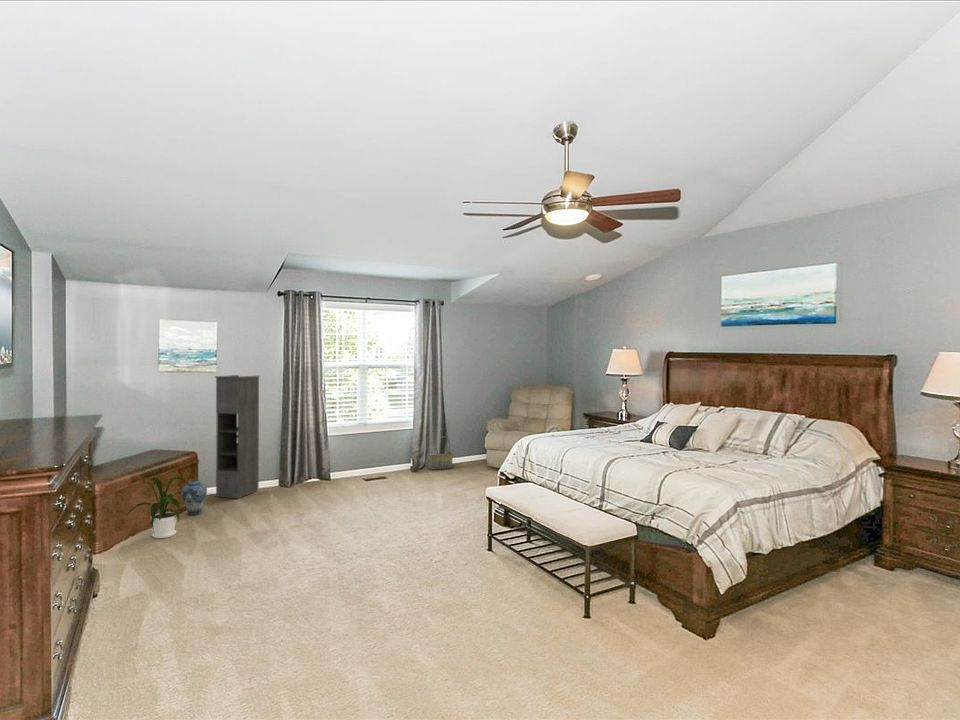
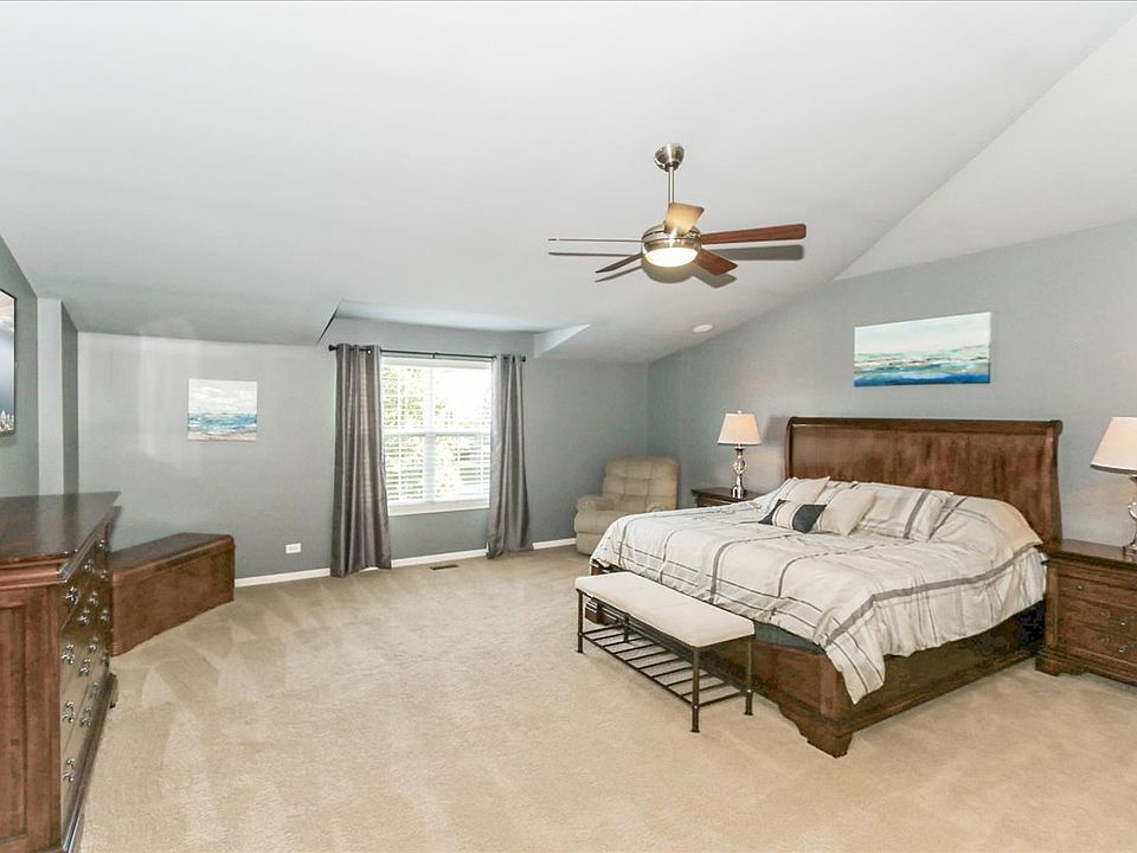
- storage cabinet [213,374,261,500]
- vase [180,478,208,516]
- basket [427,436,454,471]
- house plant [125,476,192,539]
